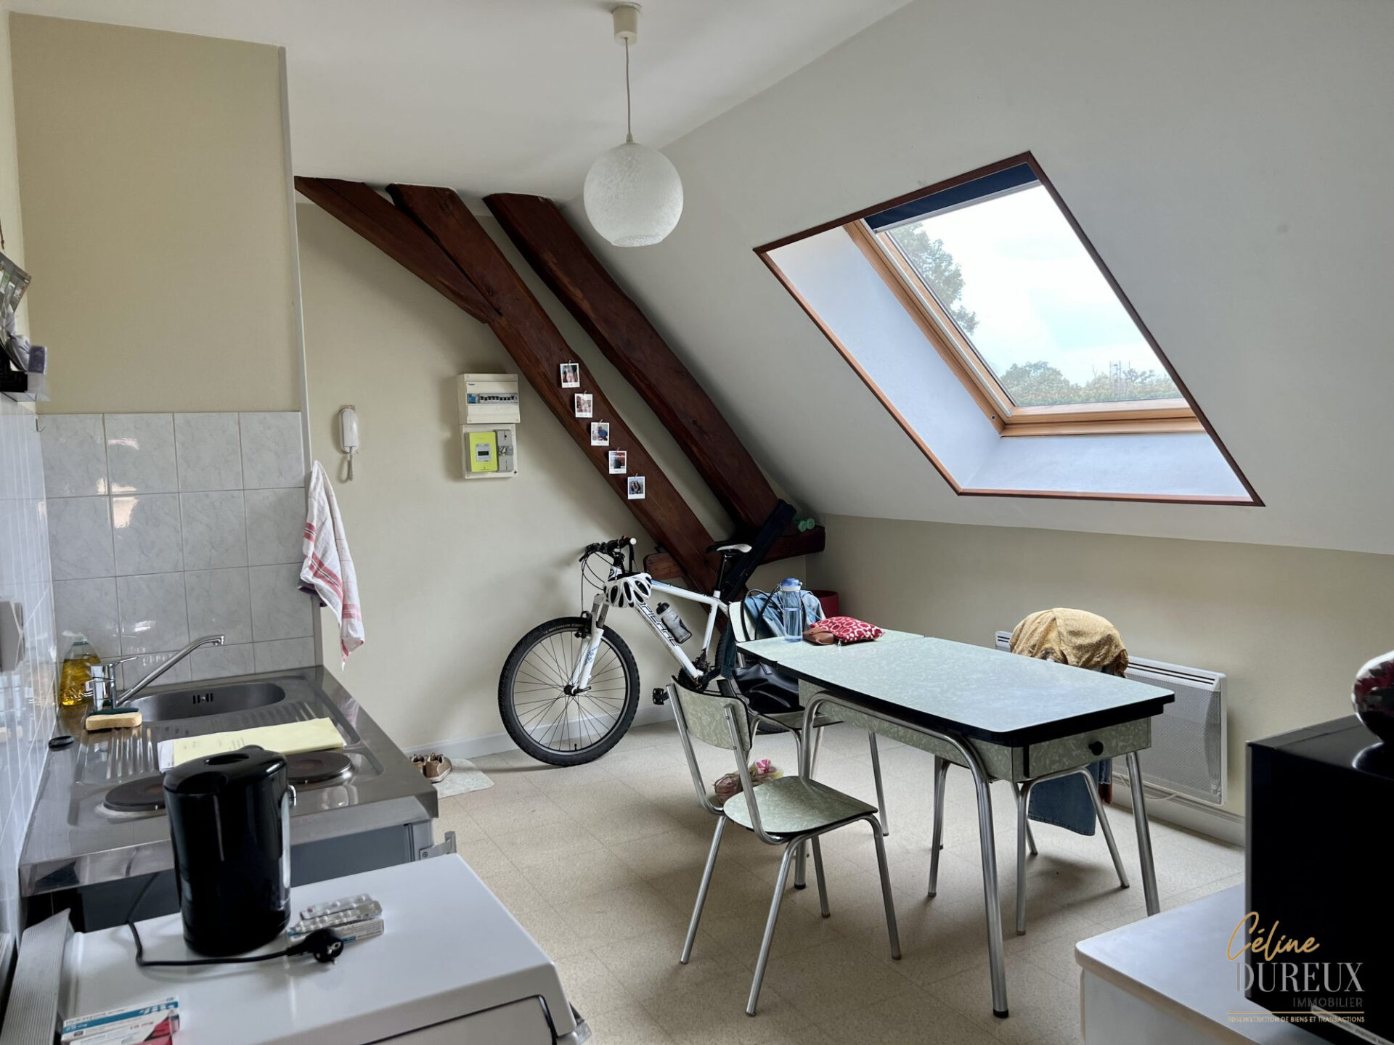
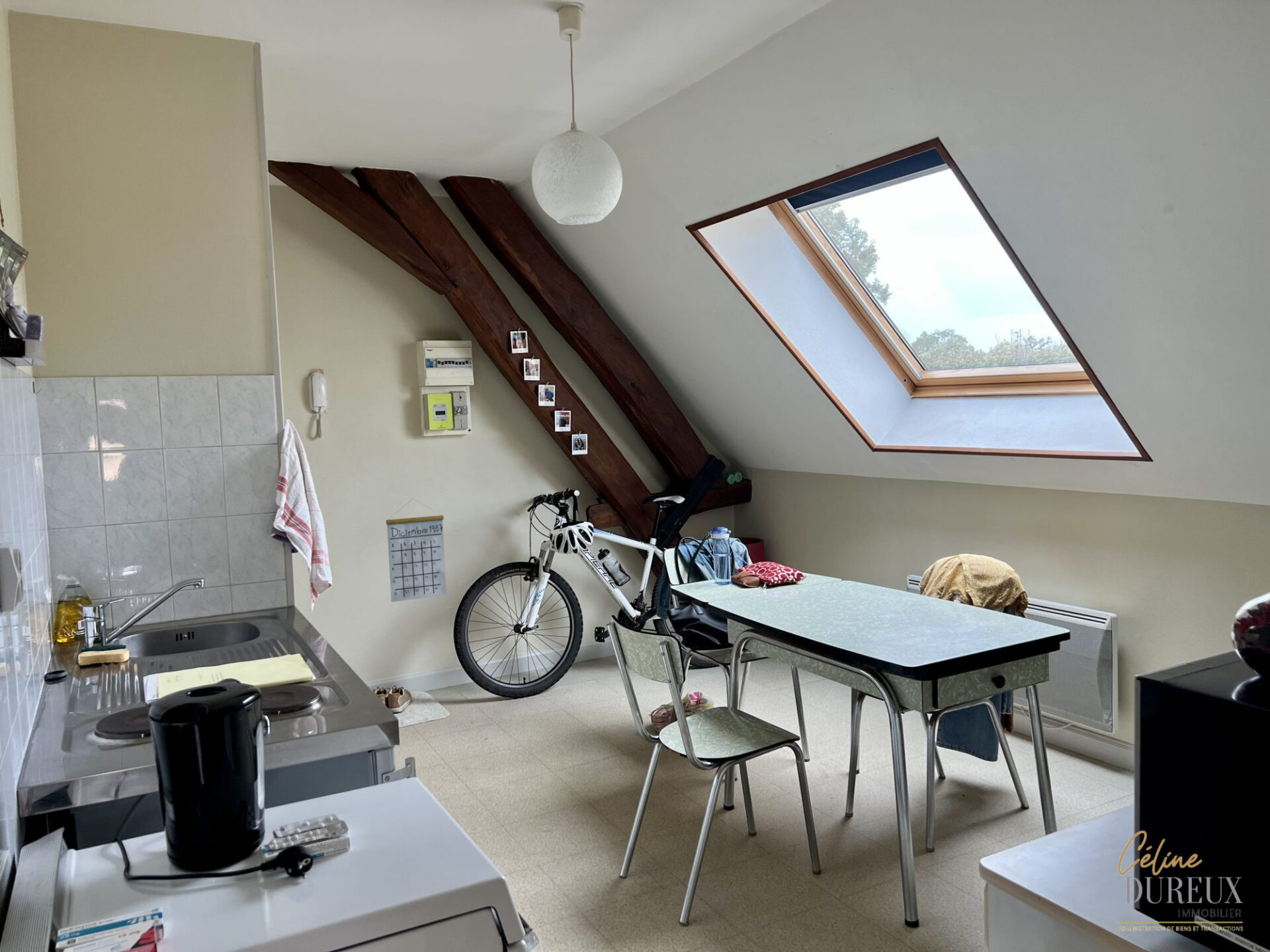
+ calendar [386,498,447,603]
